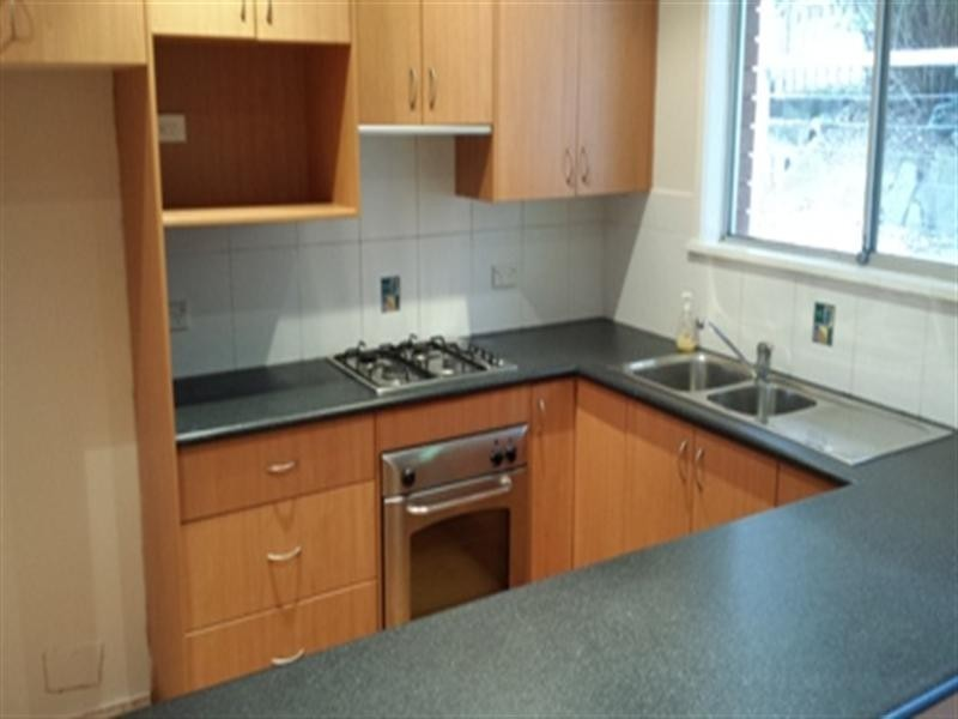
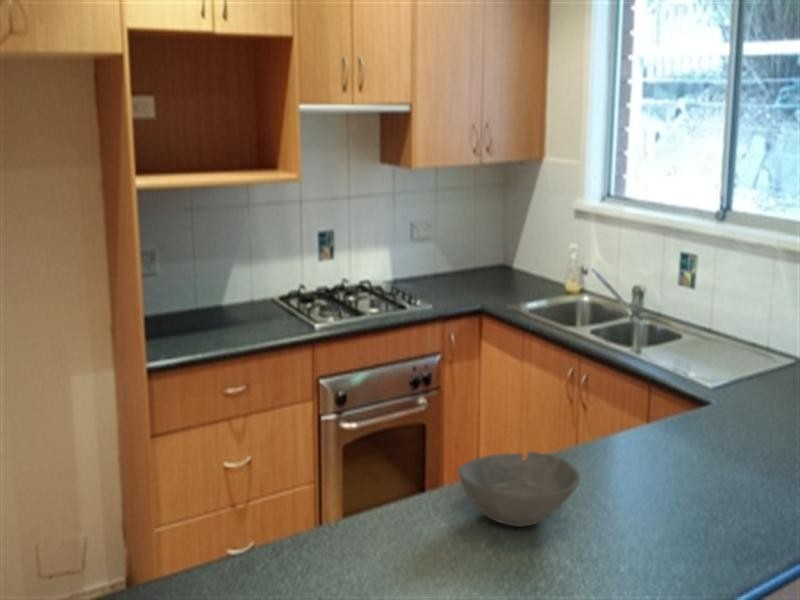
+ bowl [457,450,581,528]
